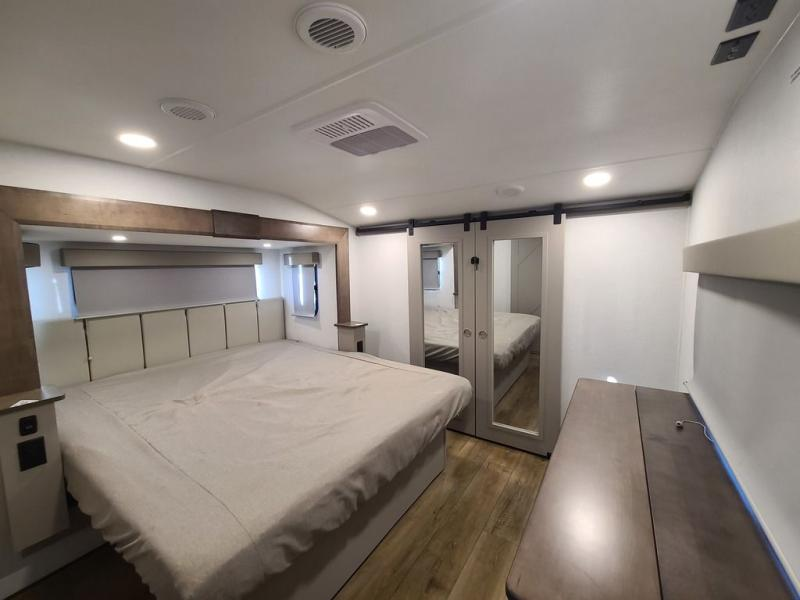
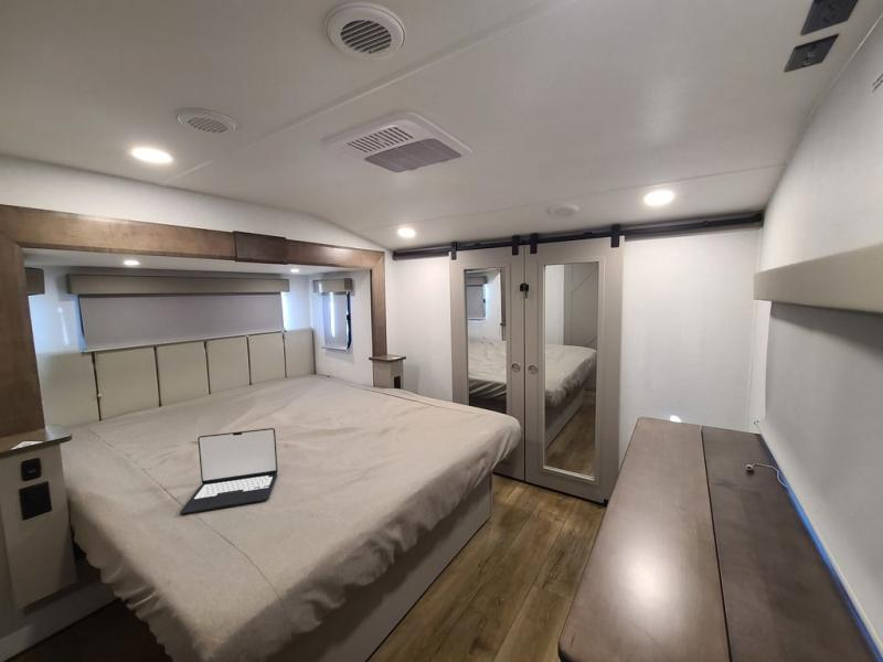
+ laptop [179,427,279,515]
